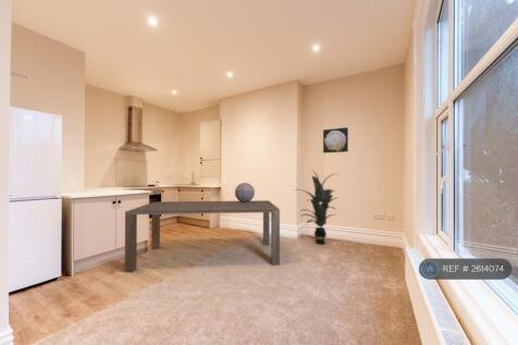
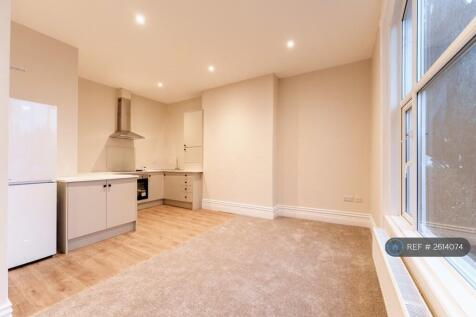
- decorative globe [234,182,256,202]
- dining table [124,199,281,273]
- wall art [322,126,349,153]
- indoor plant [293,169,341,246]
